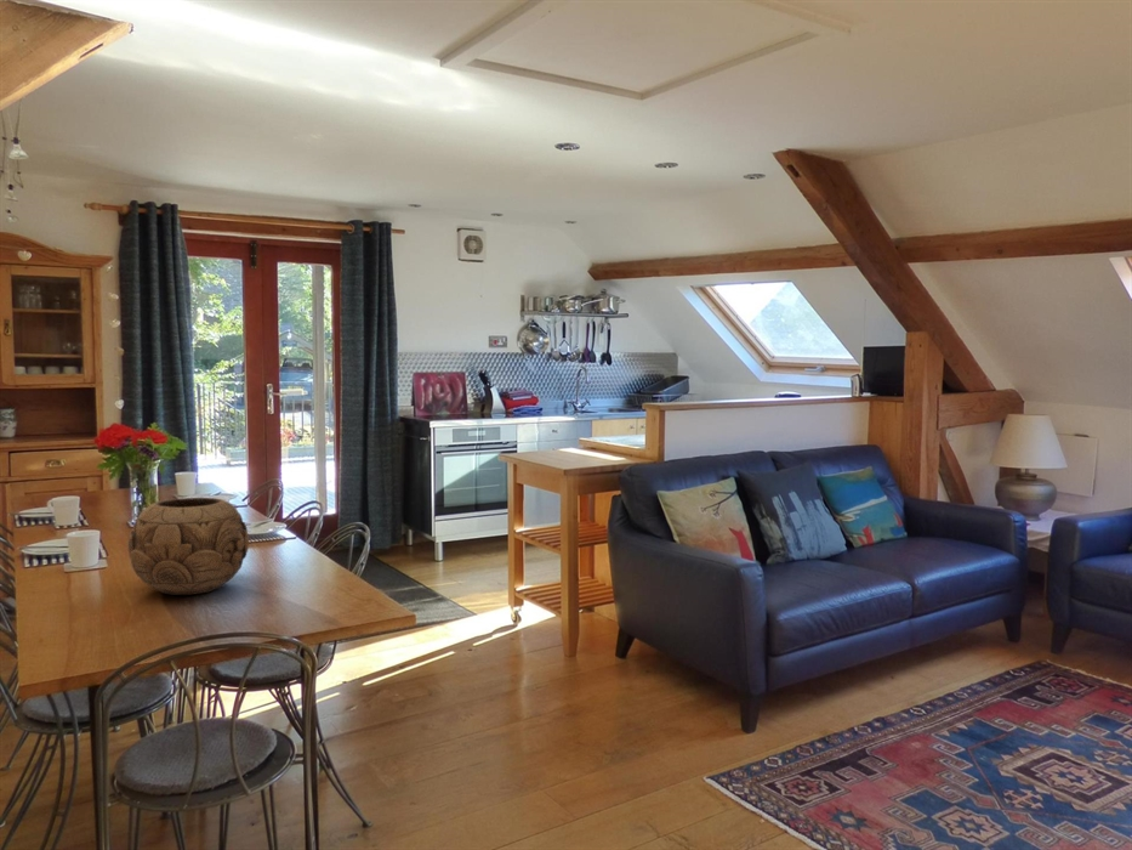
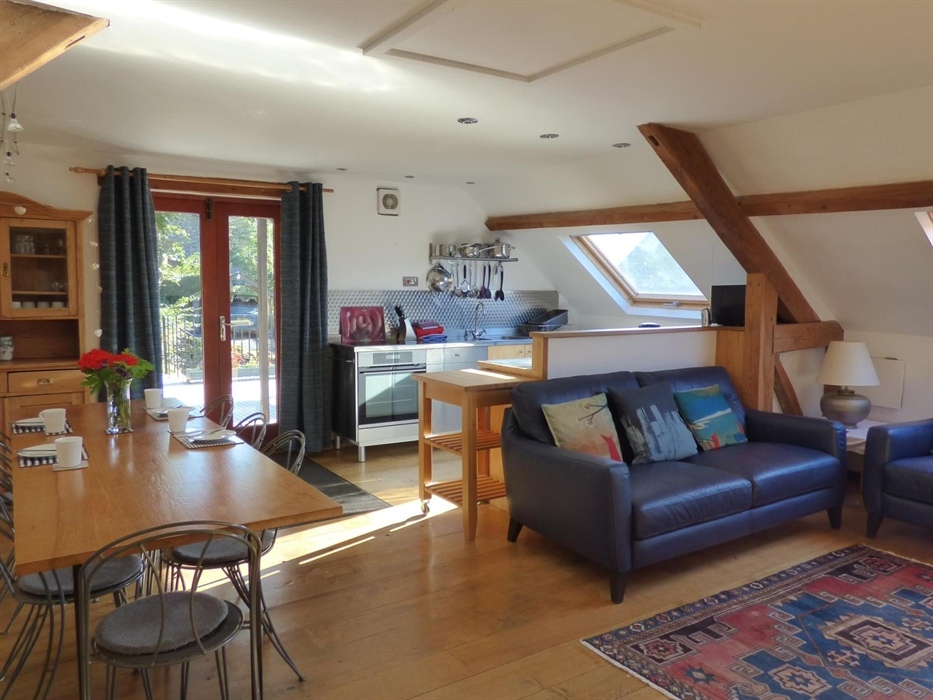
- decorative bowl [127,497,250,596]
